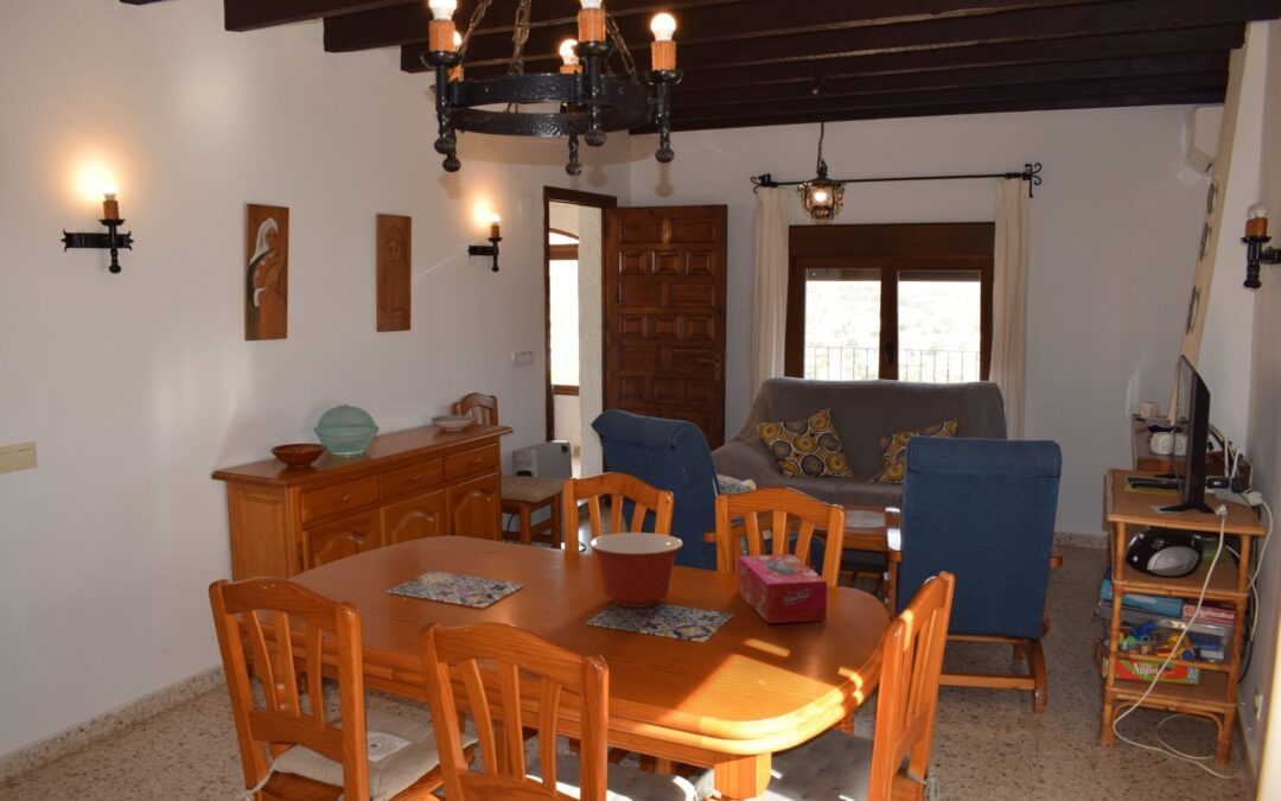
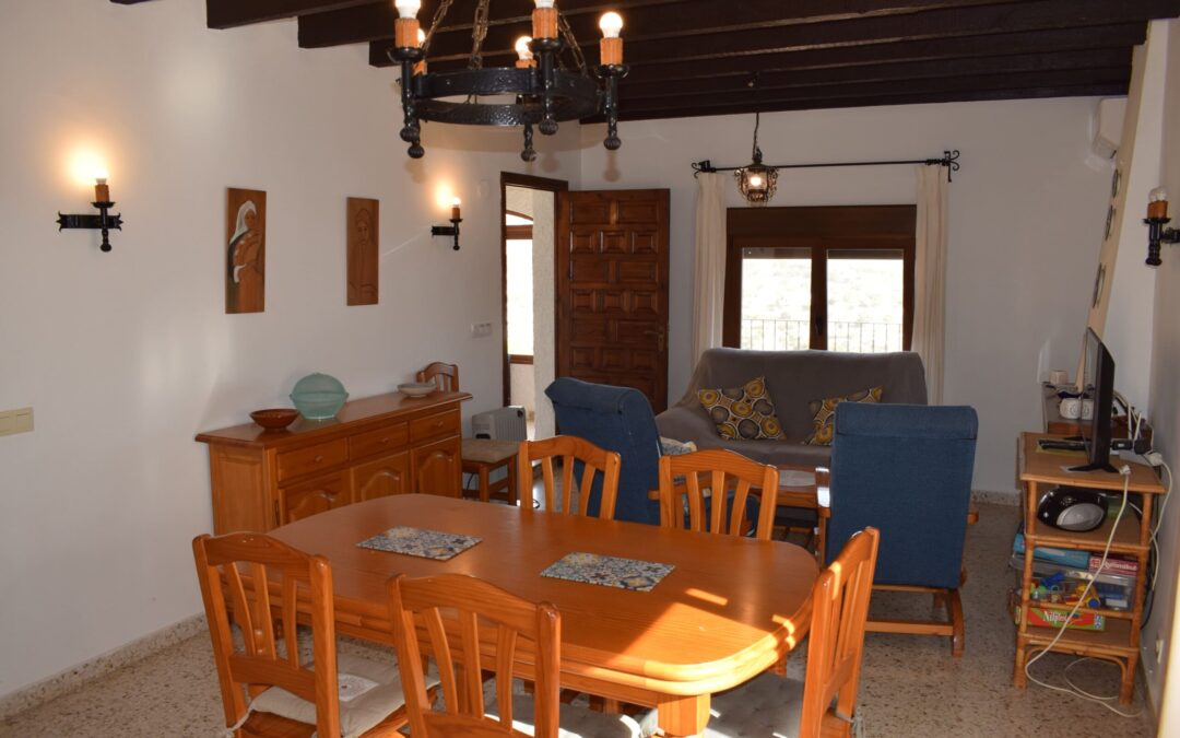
- tissue box [737,553,828,624]
- mixing bowl [588,532,684,609]
